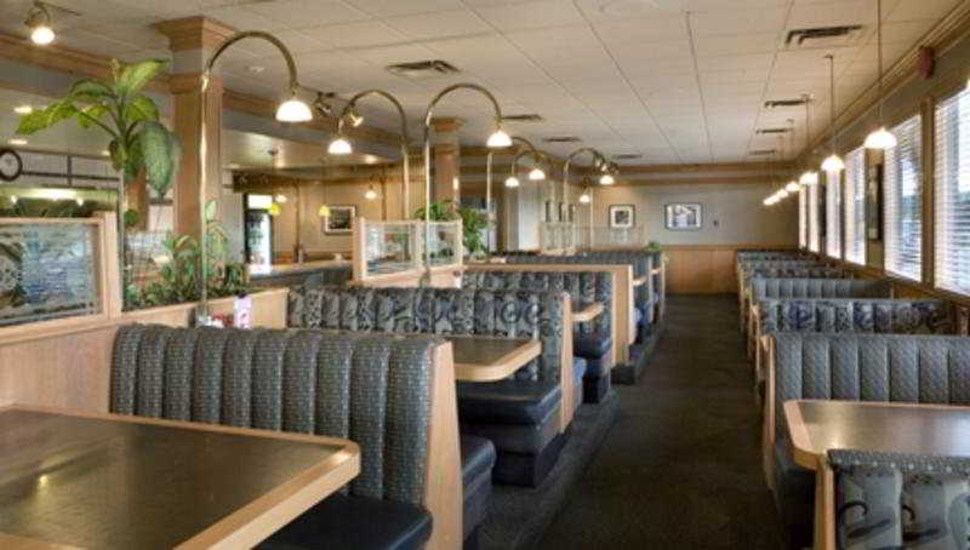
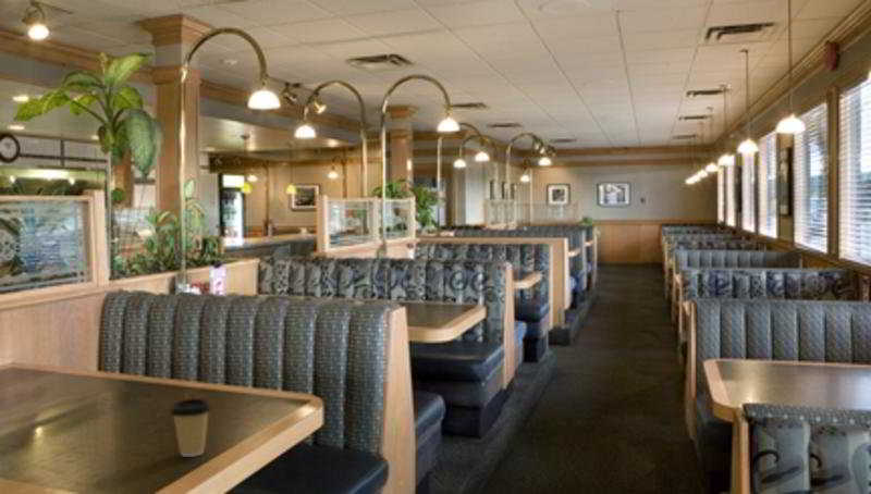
+ coffee cup [170,397,212,458]
